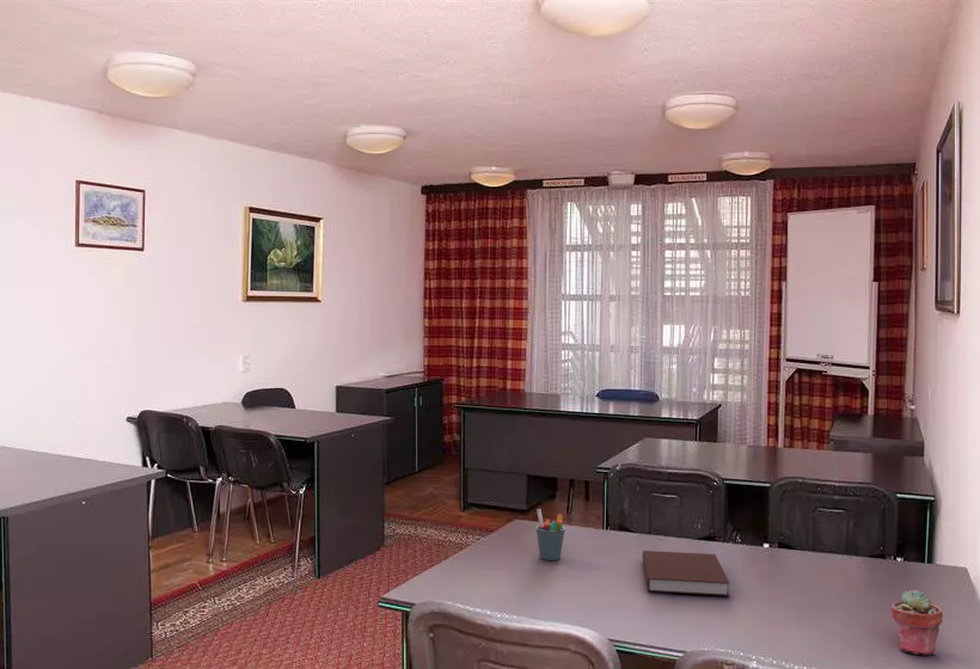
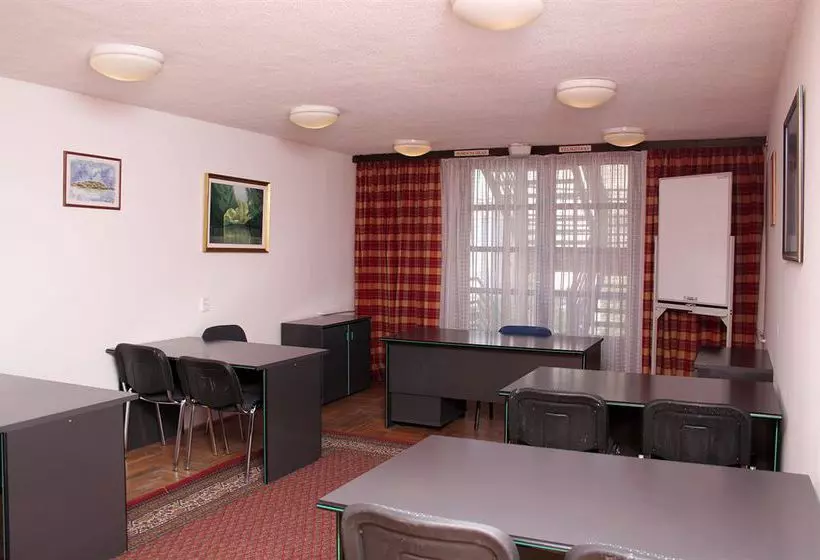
- pen holder [535,508,566,561]
- notebook [642,550,730,597]
- potted succulent [890,589,944,656]
